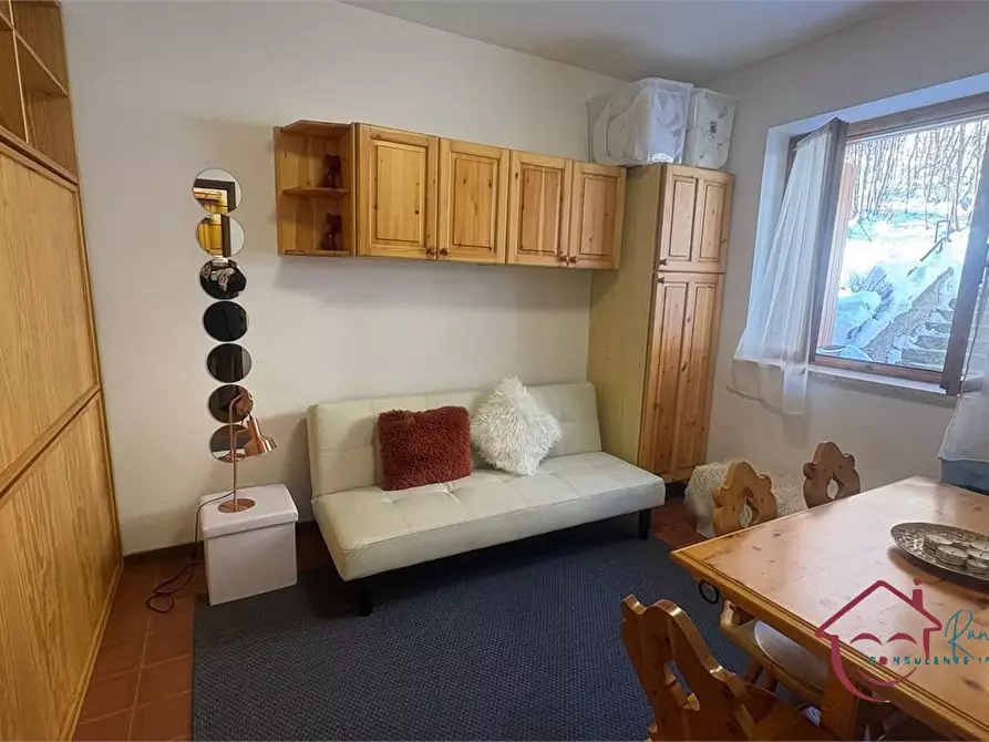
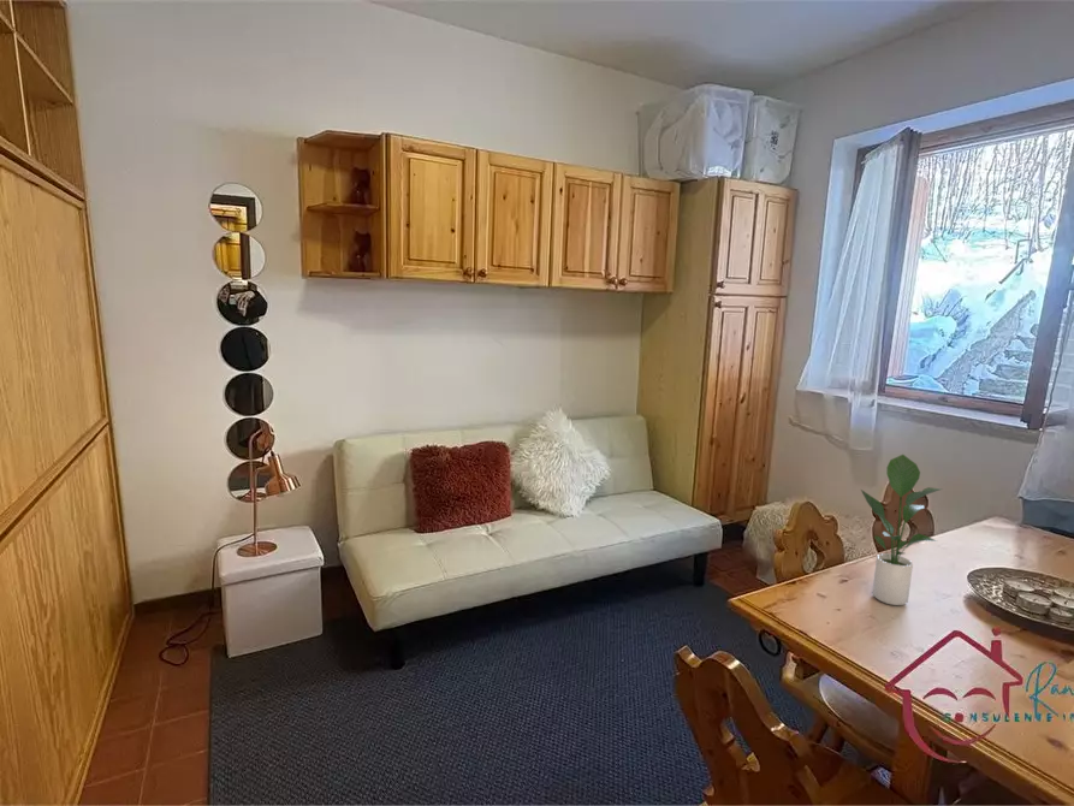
+ potted plant [859,454,944,606]
